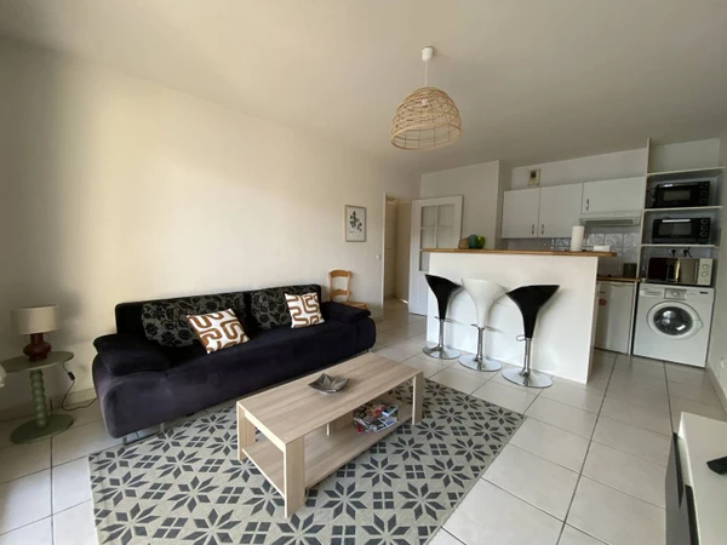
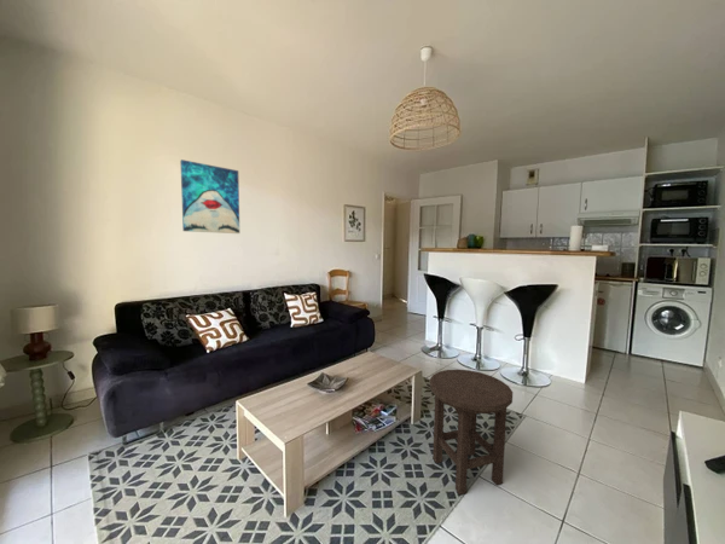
+ wall art [179,158,240,235]
+ stool [429,369,514,496]
